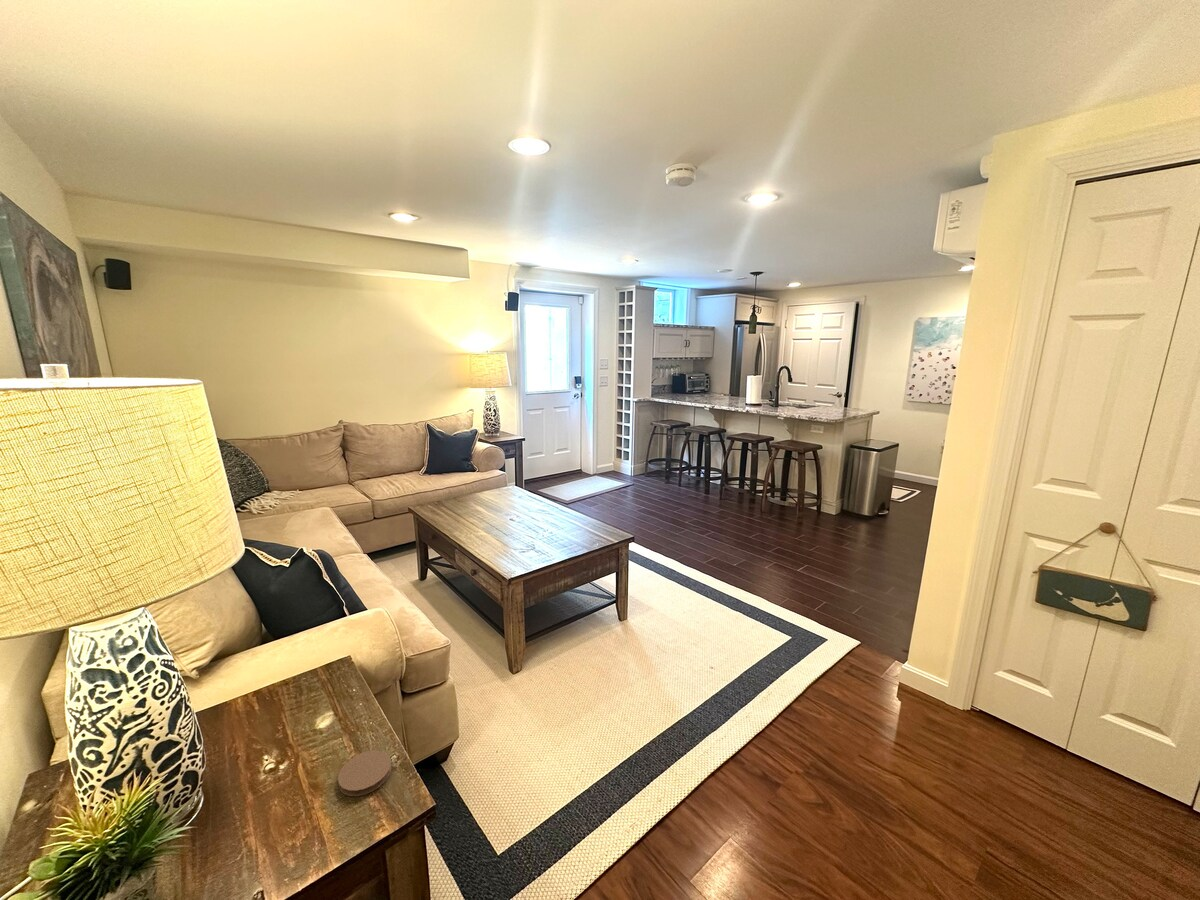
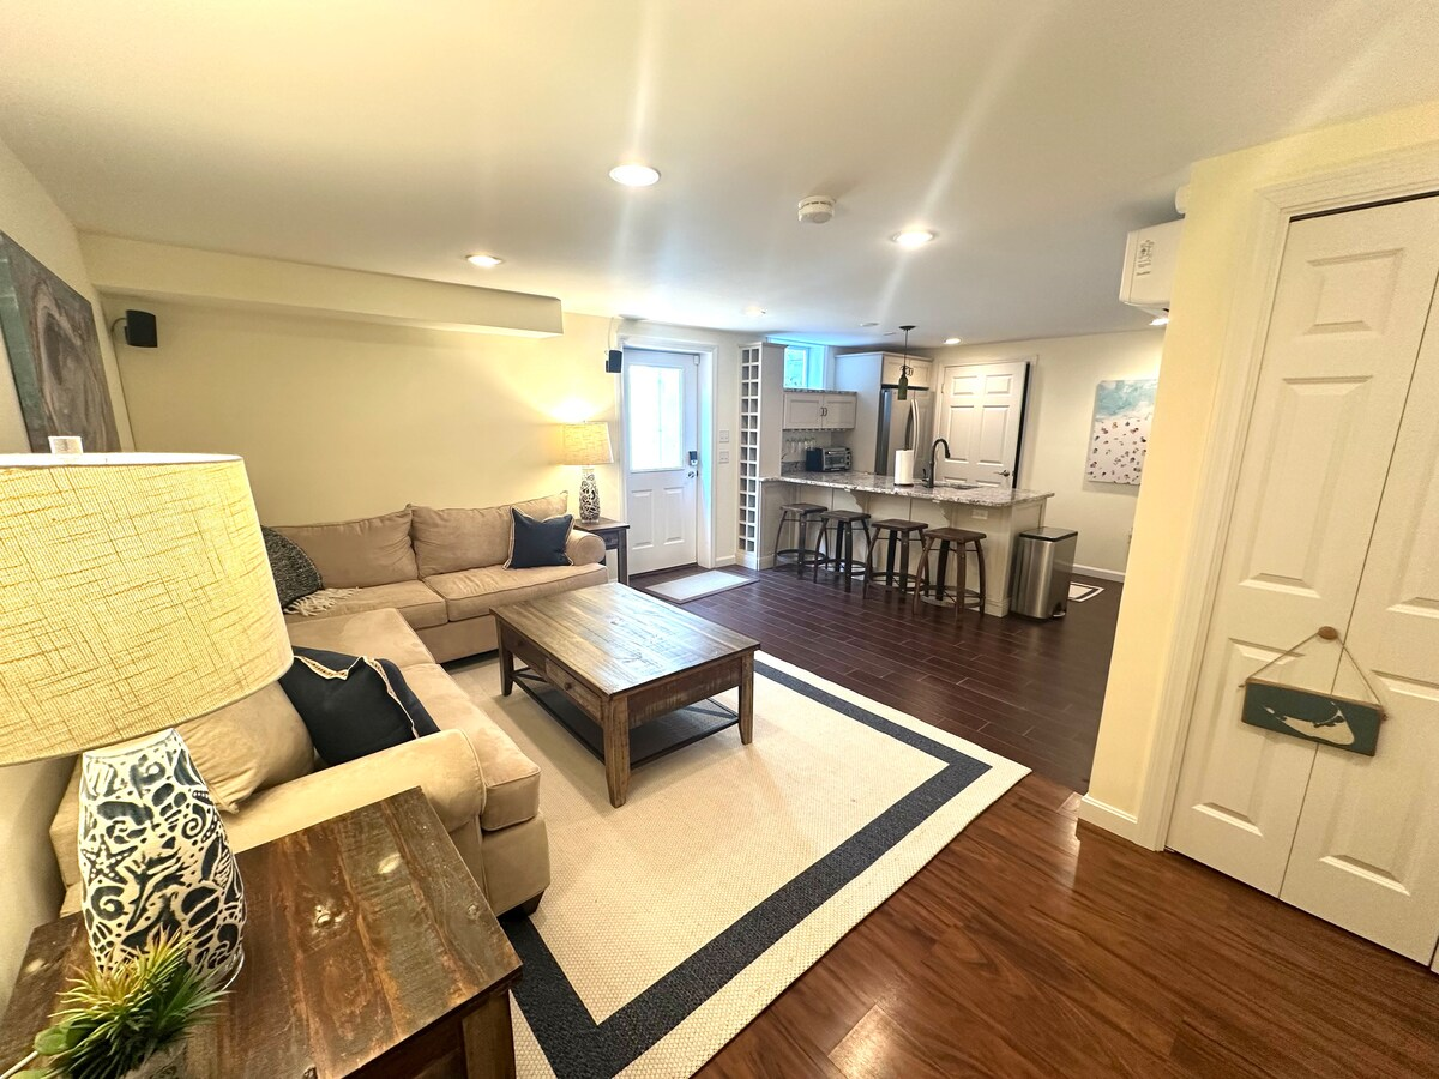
- coaster [337,749,392,797]
